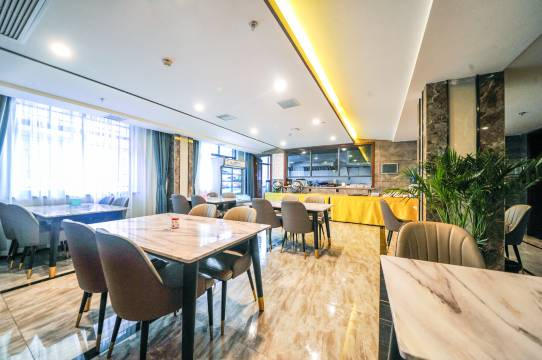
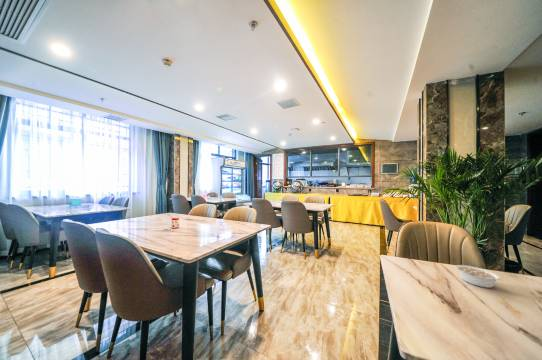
+ legume [454,264,502,289]
